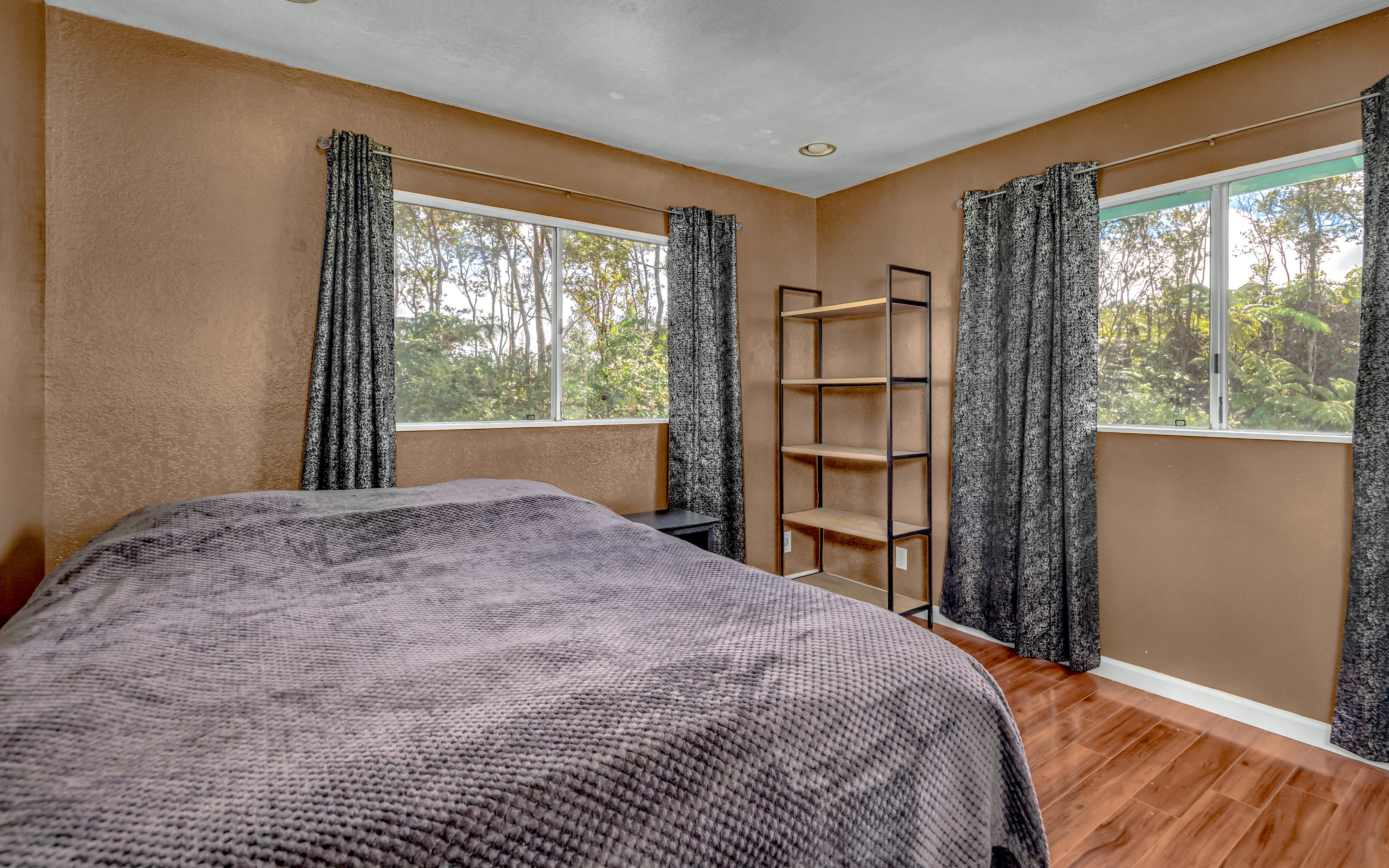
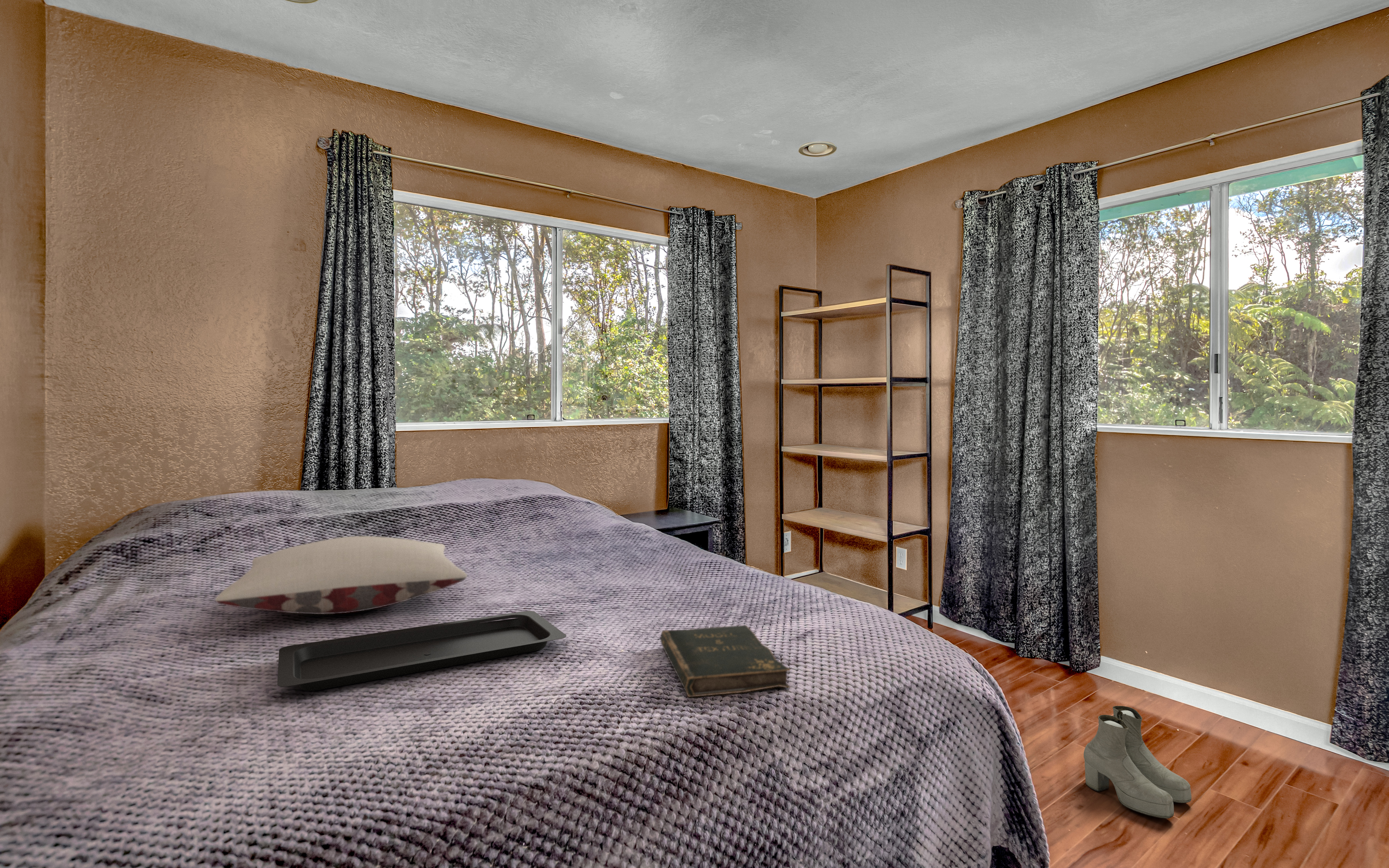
+ bible [659,625,791,697]
+ serving tray [277,610,567,691]
+ pillow [215,536,468,615]
+ boots [1083,706,1192,819]
